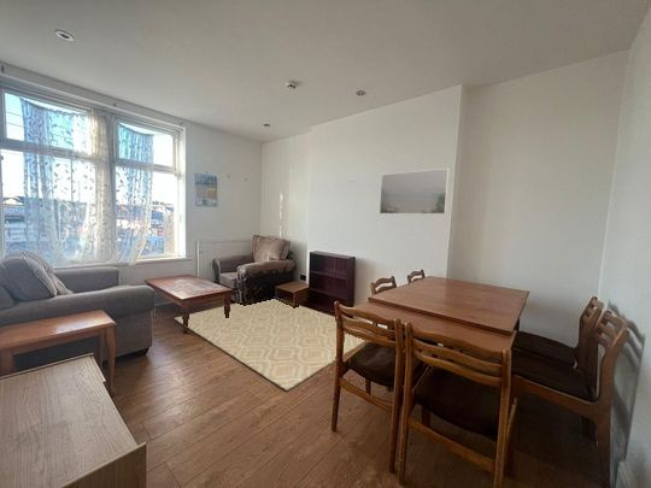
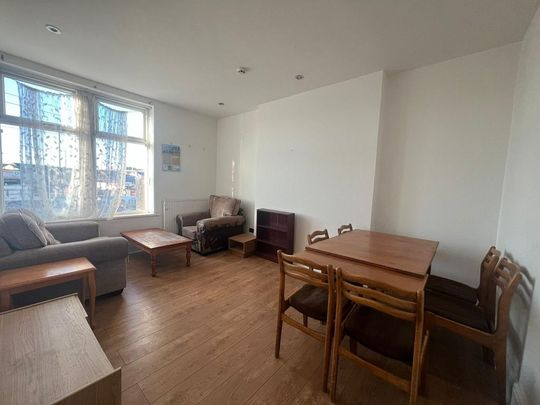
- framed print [379,167,450,216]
- rug [172,299,366,392]
